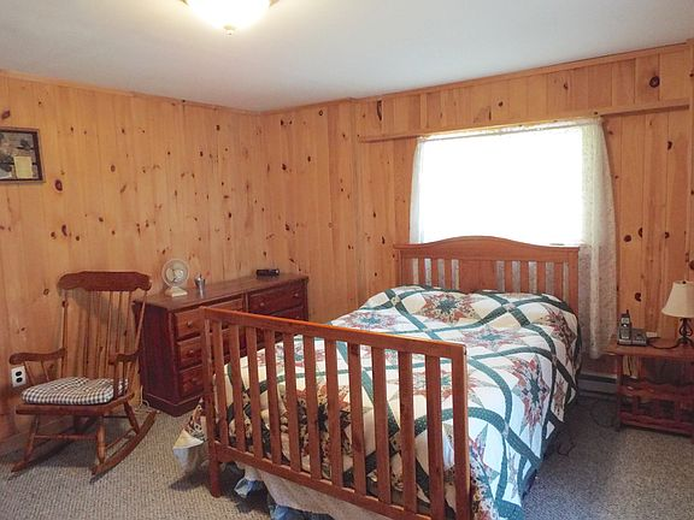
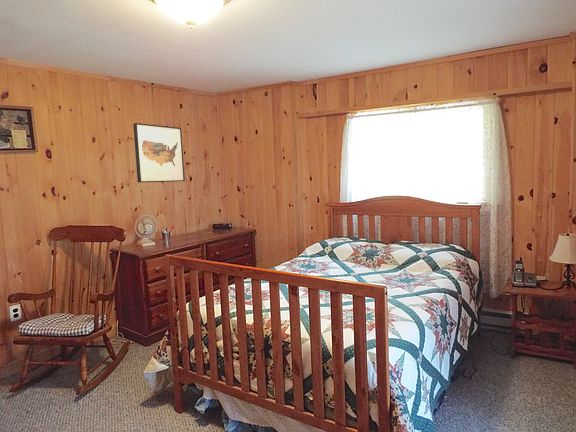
+ wall art [132,122,186,183]
